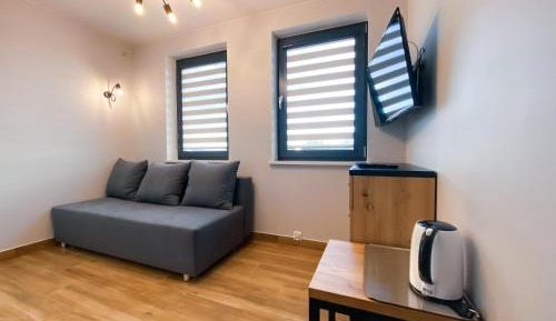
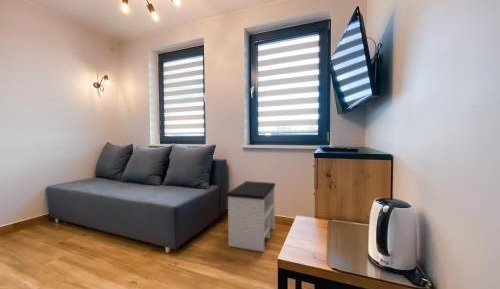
+ side table [226,180,276,253]
